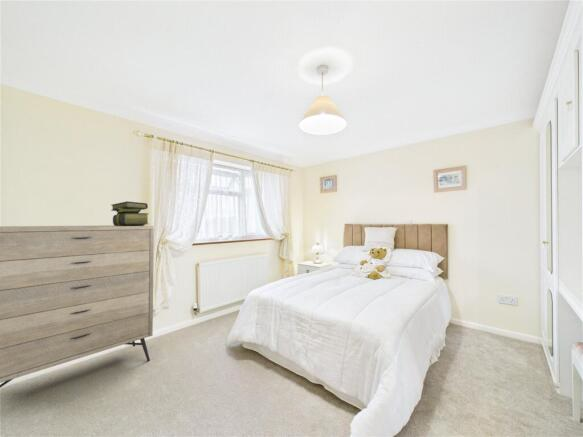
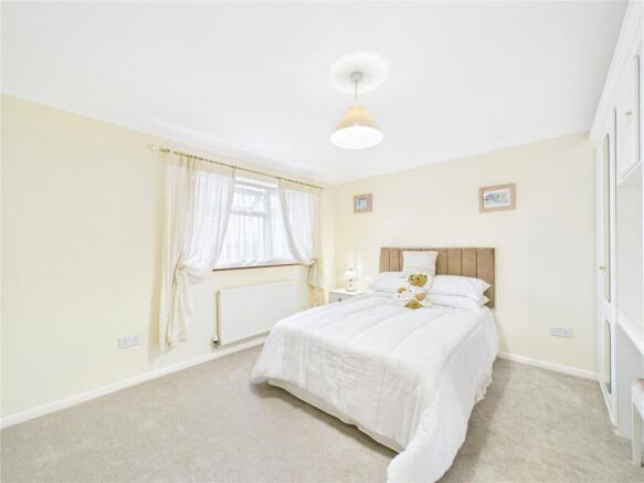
- dresser [0,224,155,389]
- stack of books [110,200,150,226]
